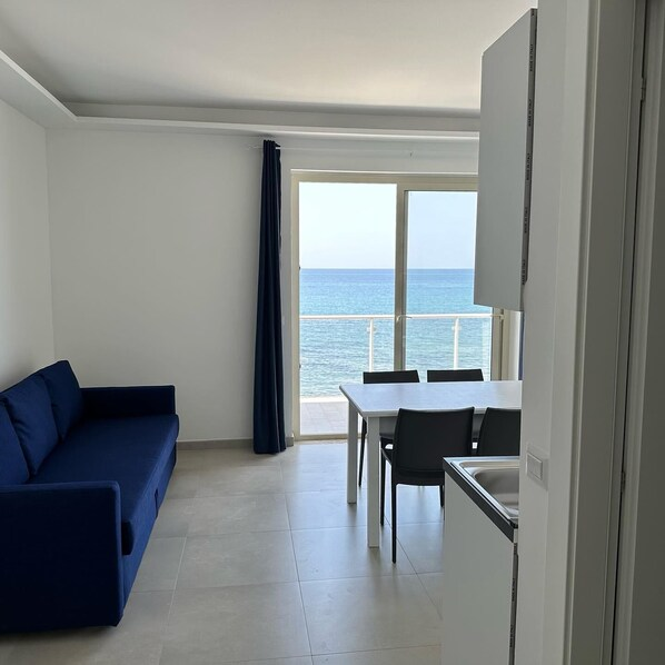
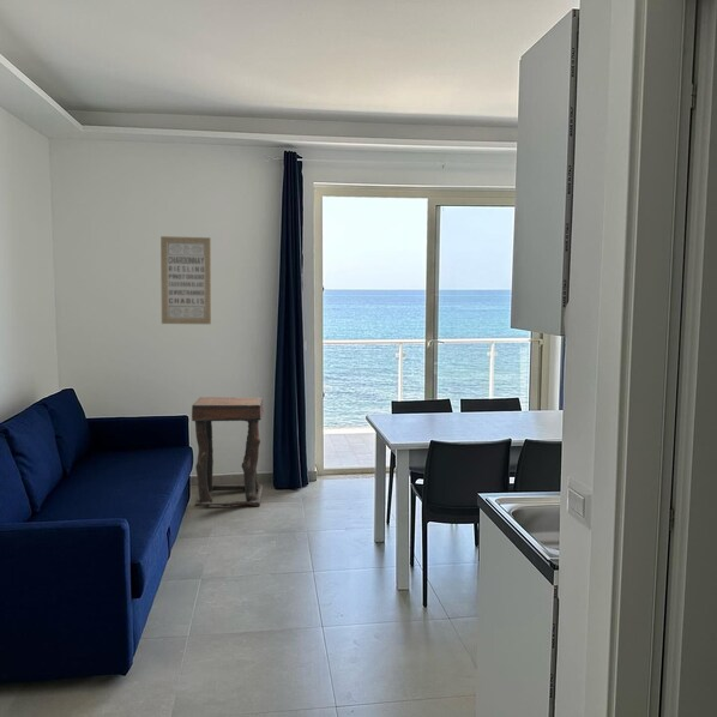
+ side table [191,396,265,507]
+ wall art [159,235,212,325]
